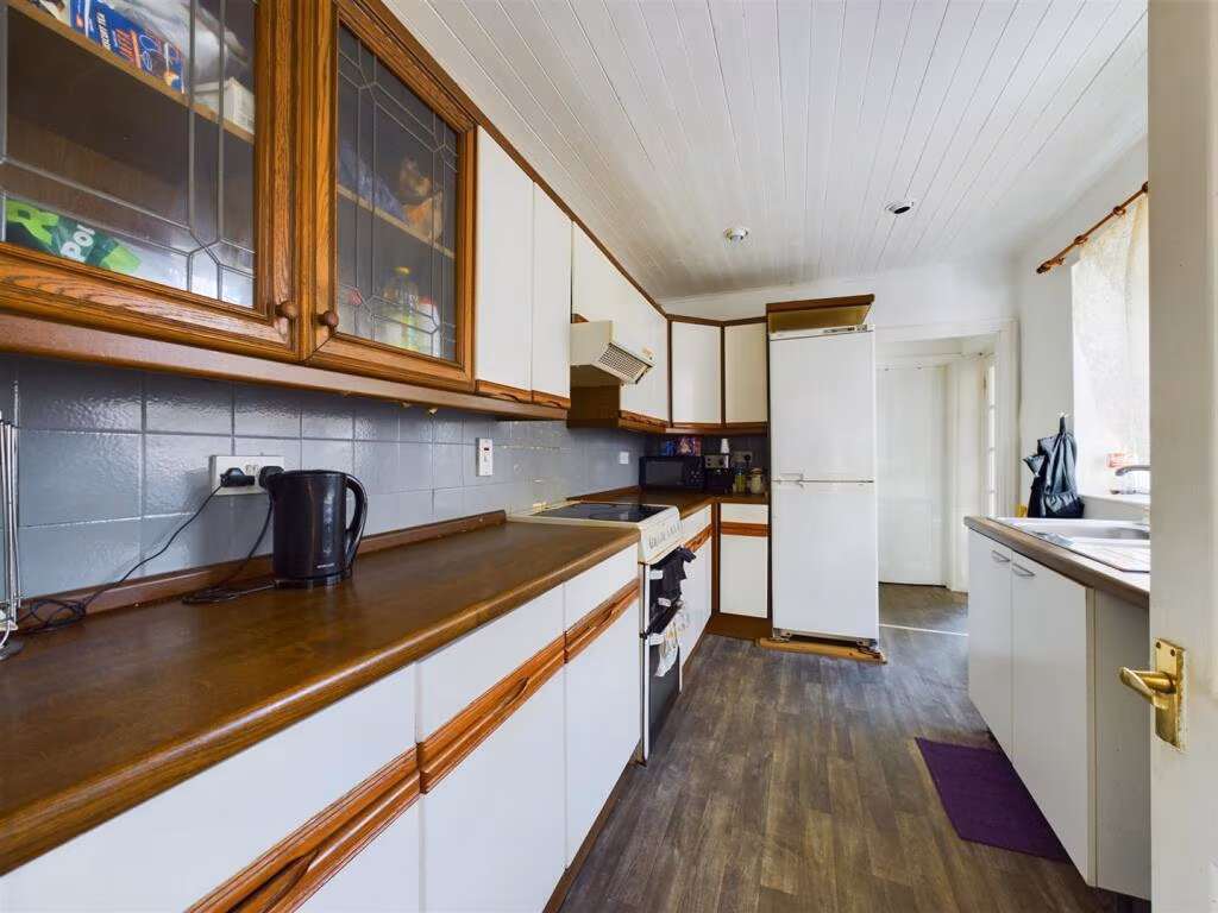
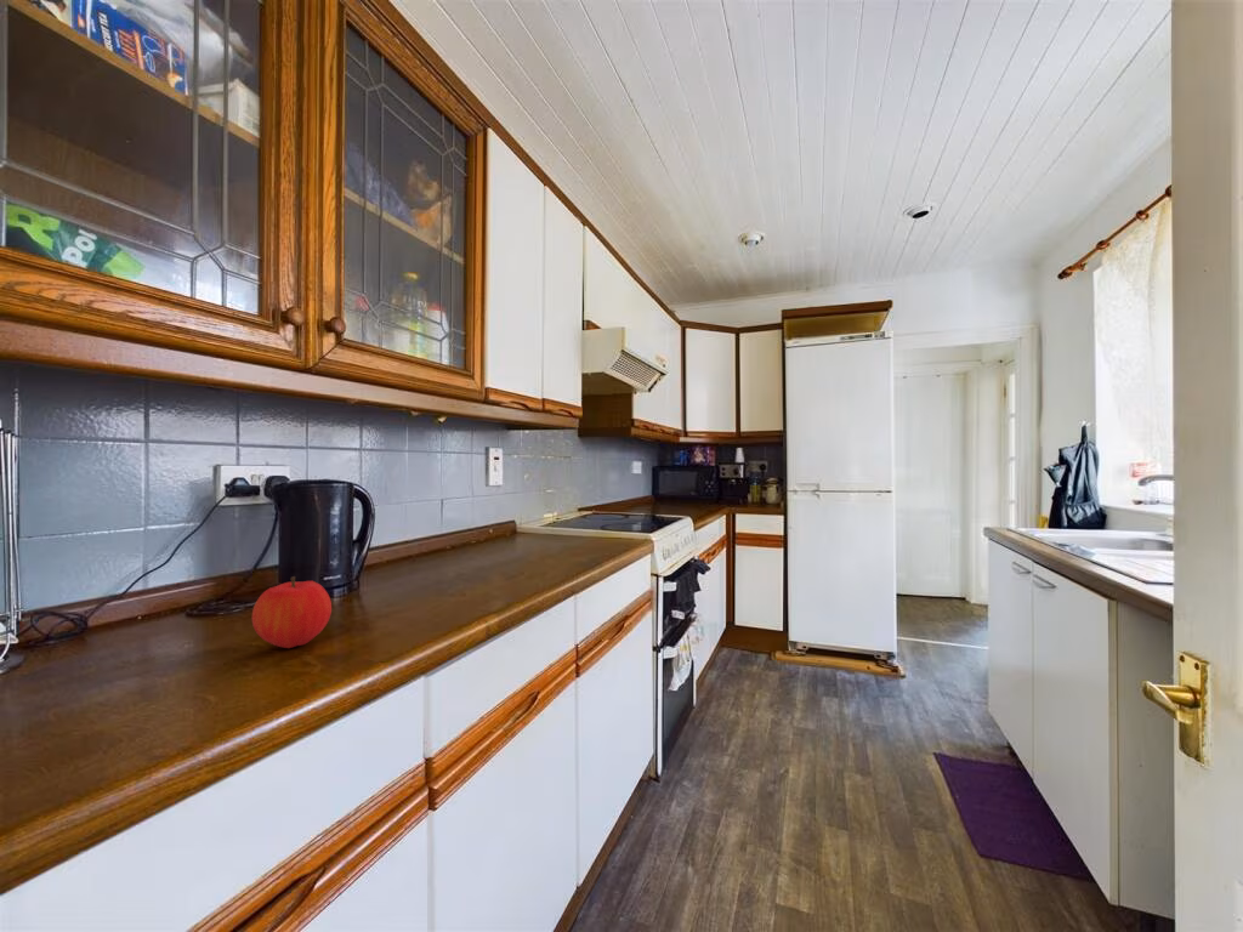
+ fruit [251,575,333,649]
